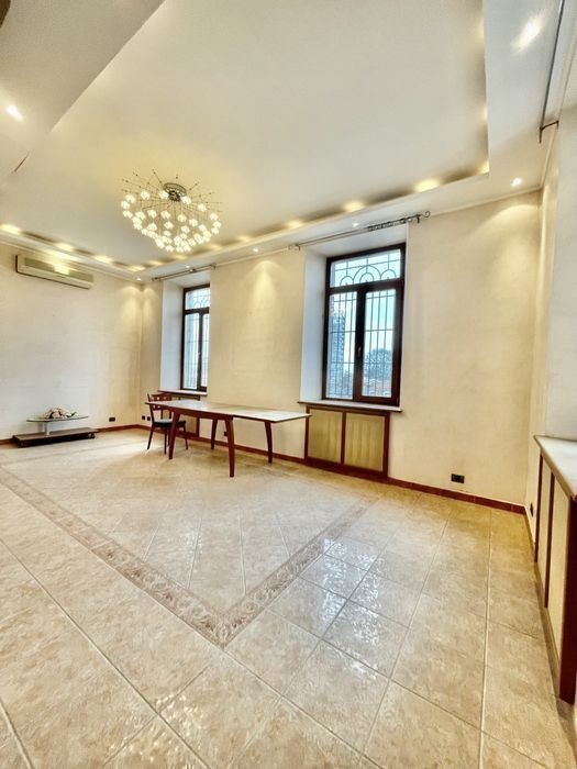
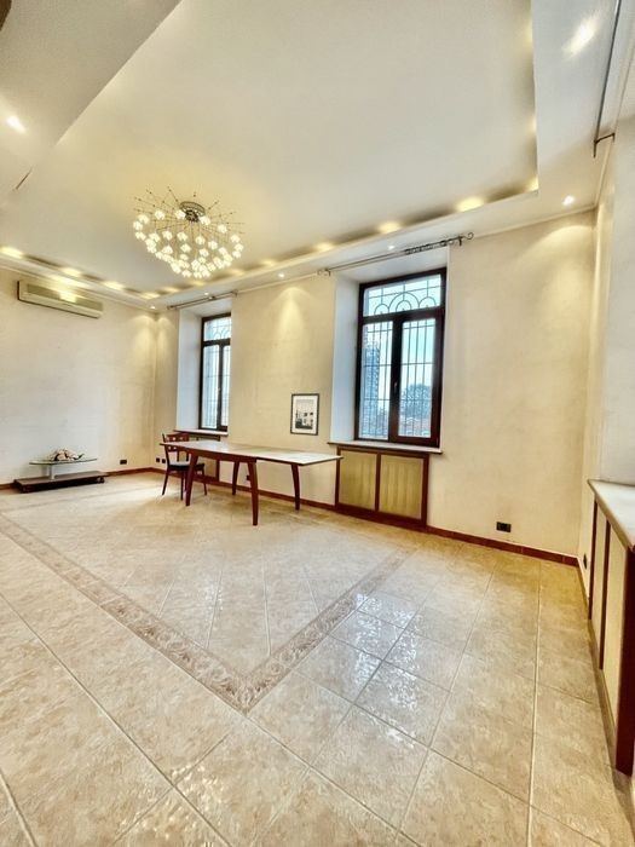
+ wall art [289,392,321,437]
